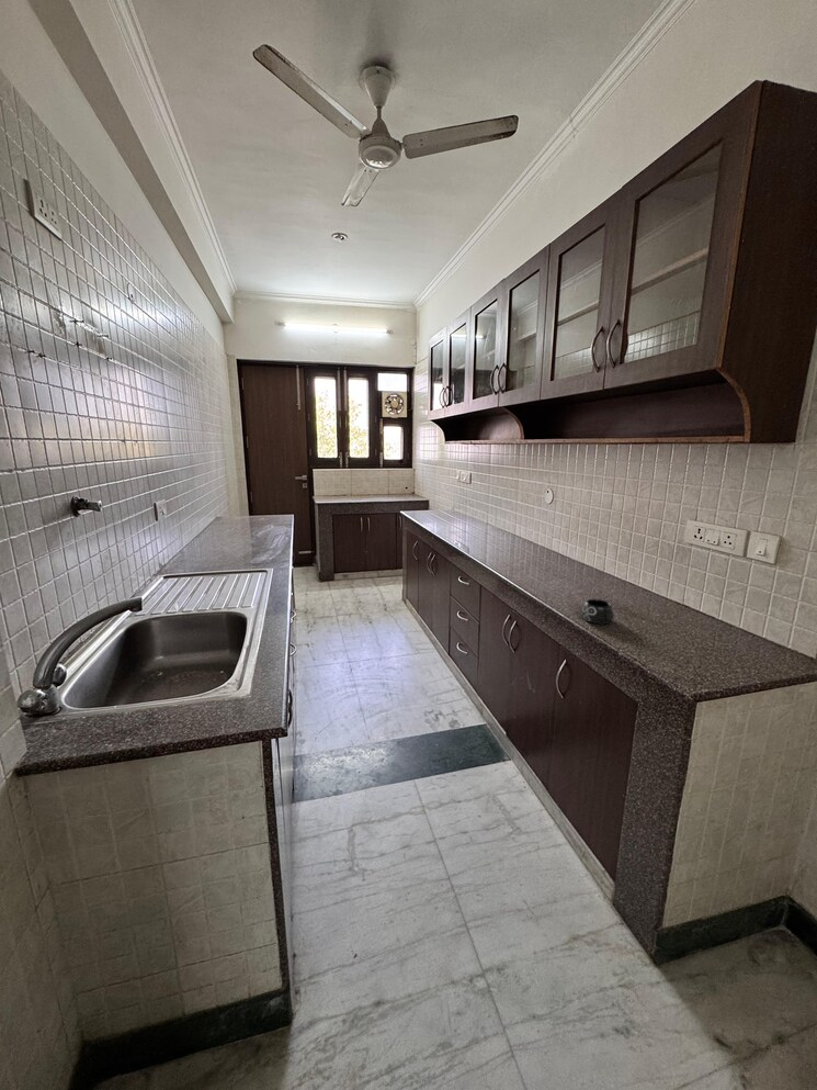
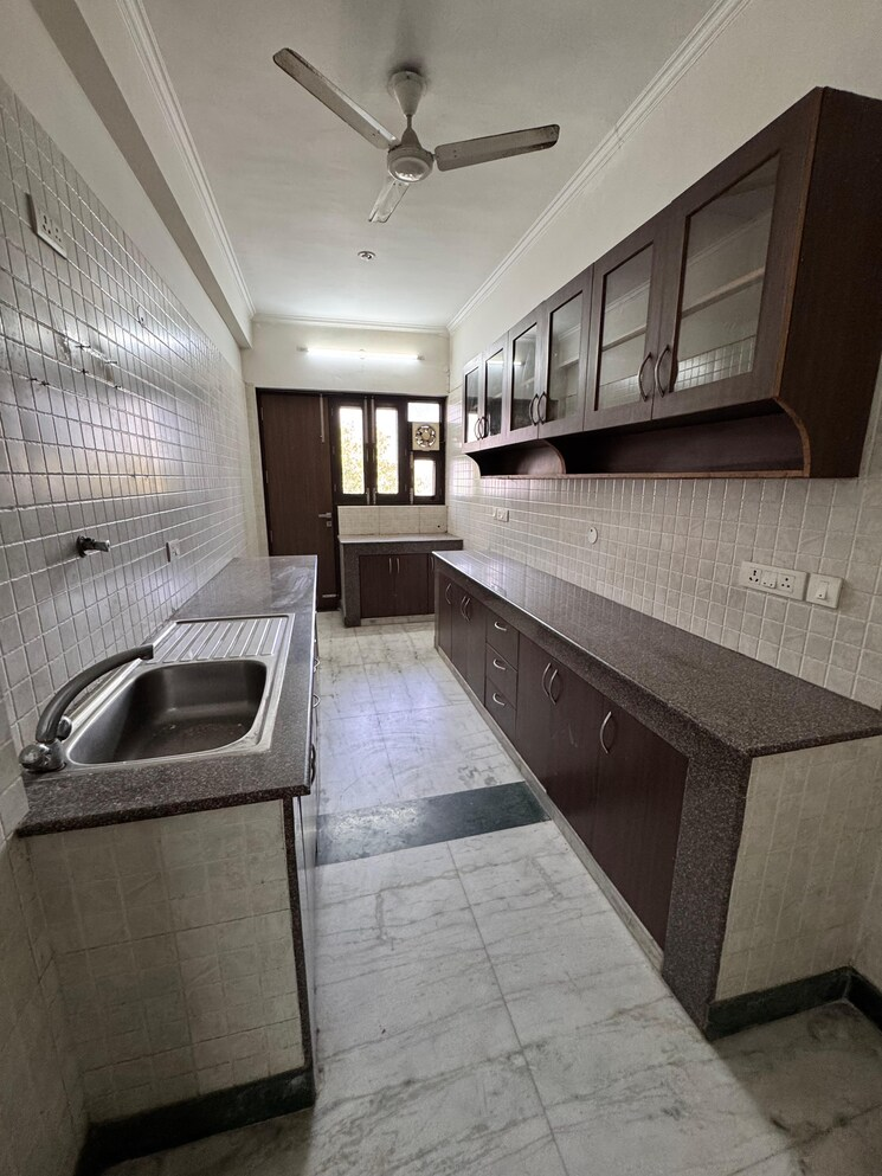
- mug [581,598,615,625]
